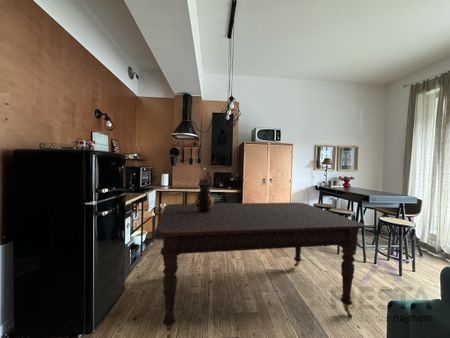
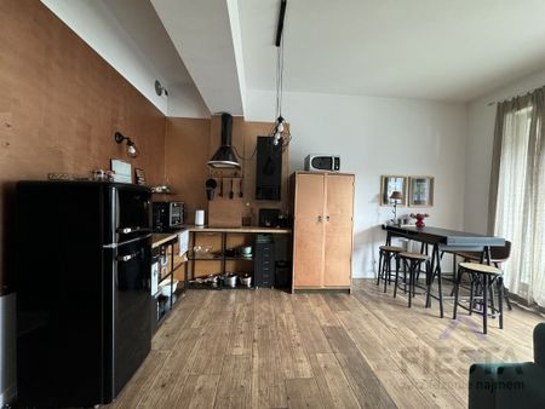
- ceramic jug [194,182,215,212]
- dining table [154,202,366,338]
